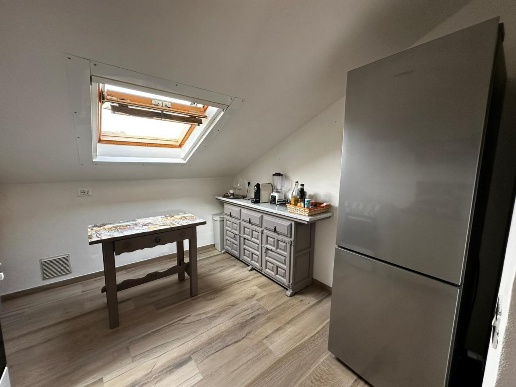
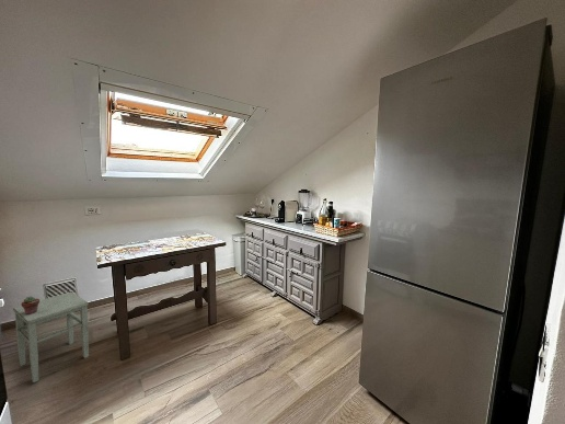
+ stool [12,291,90,383]
+ potted succulent [21,295,41,314]
